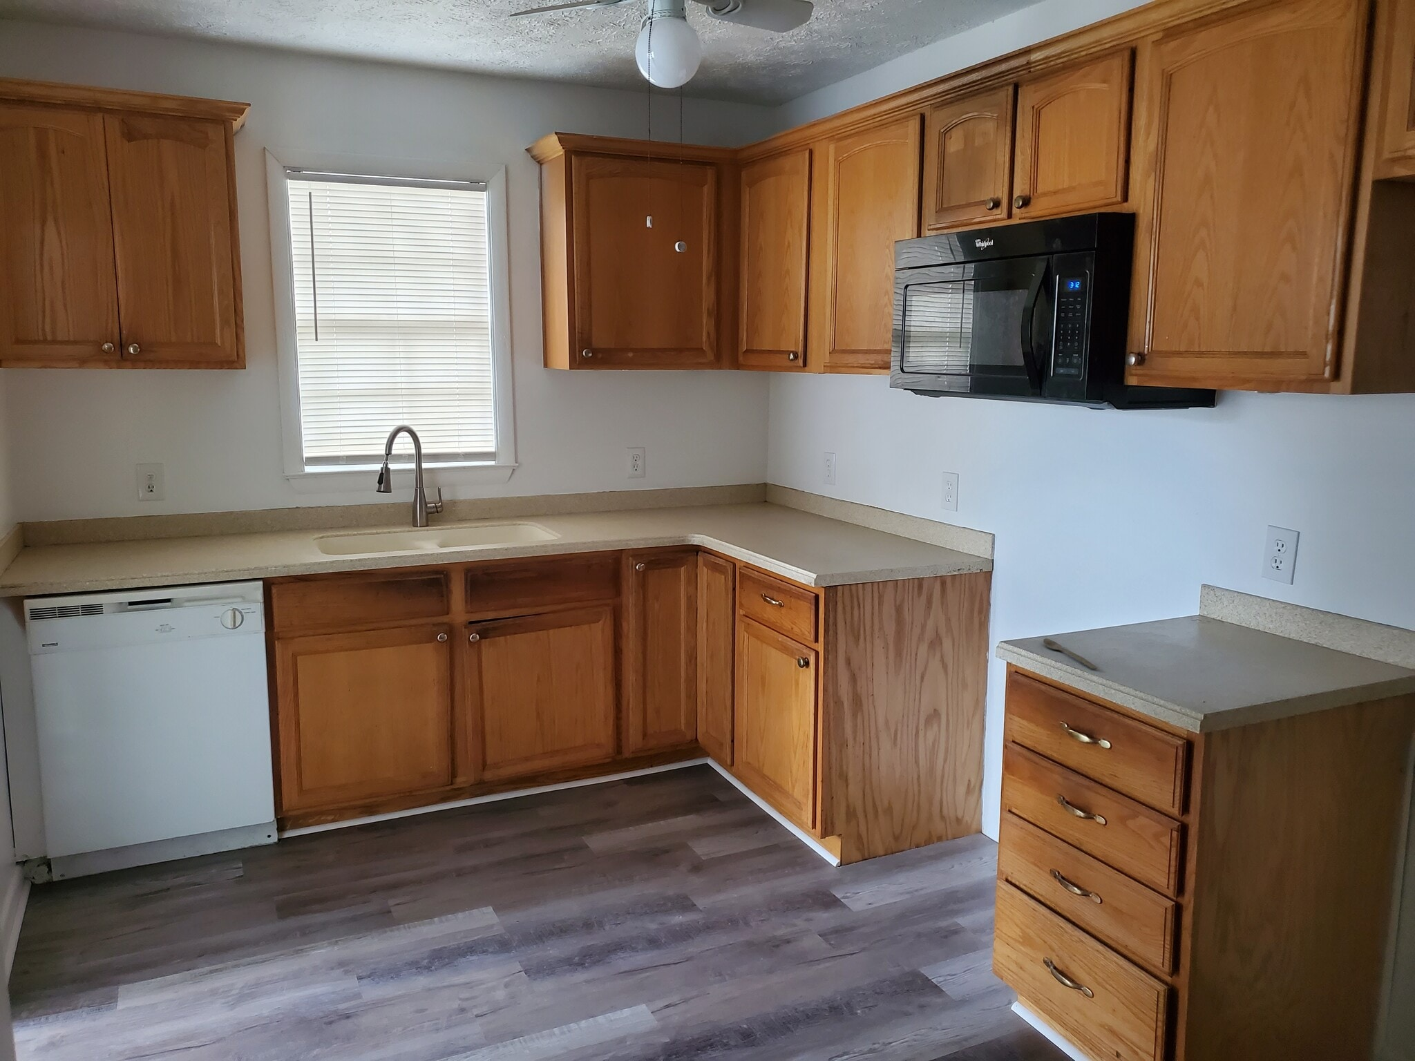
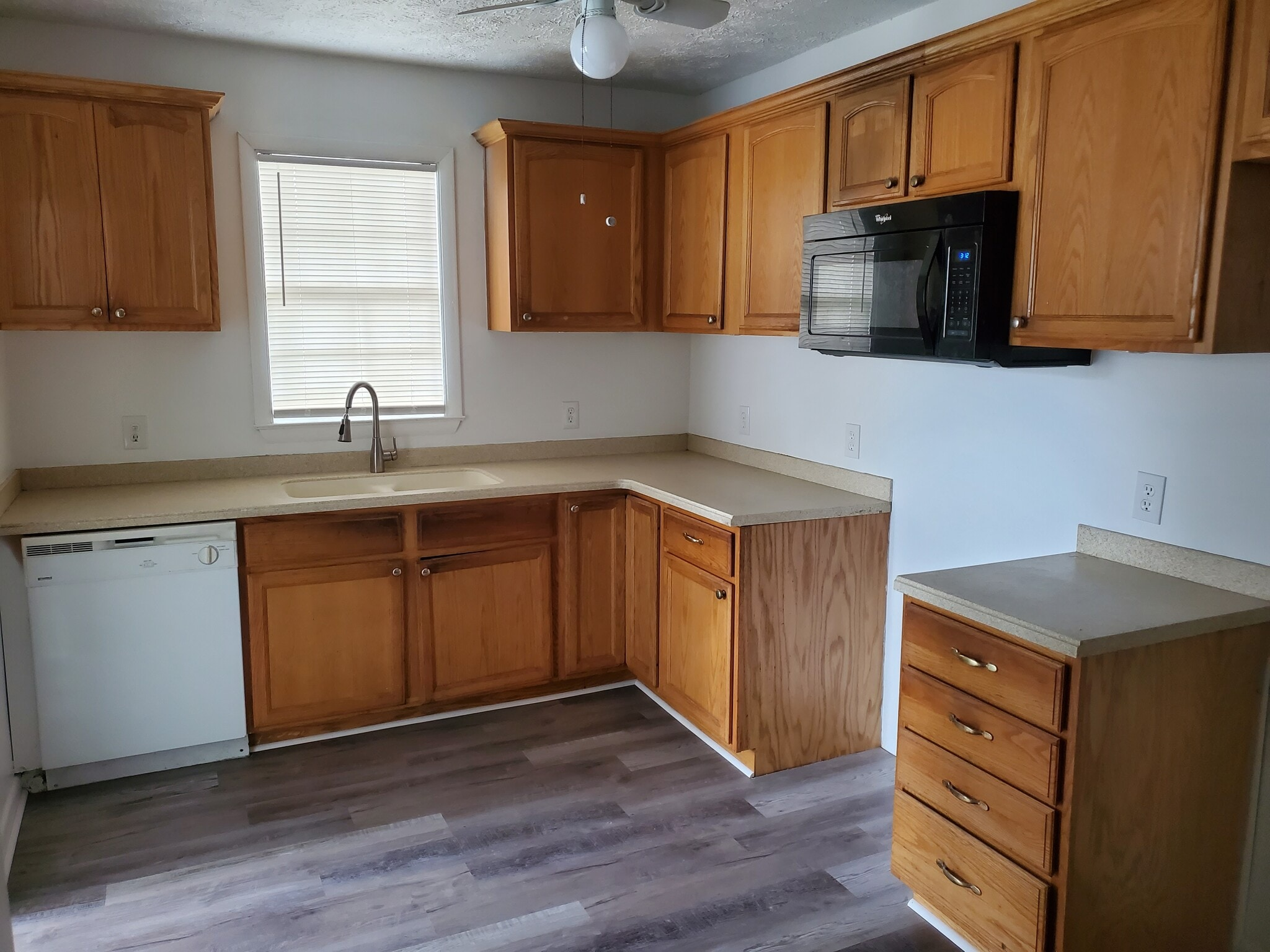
- spoon [1043,637,1097,670]
